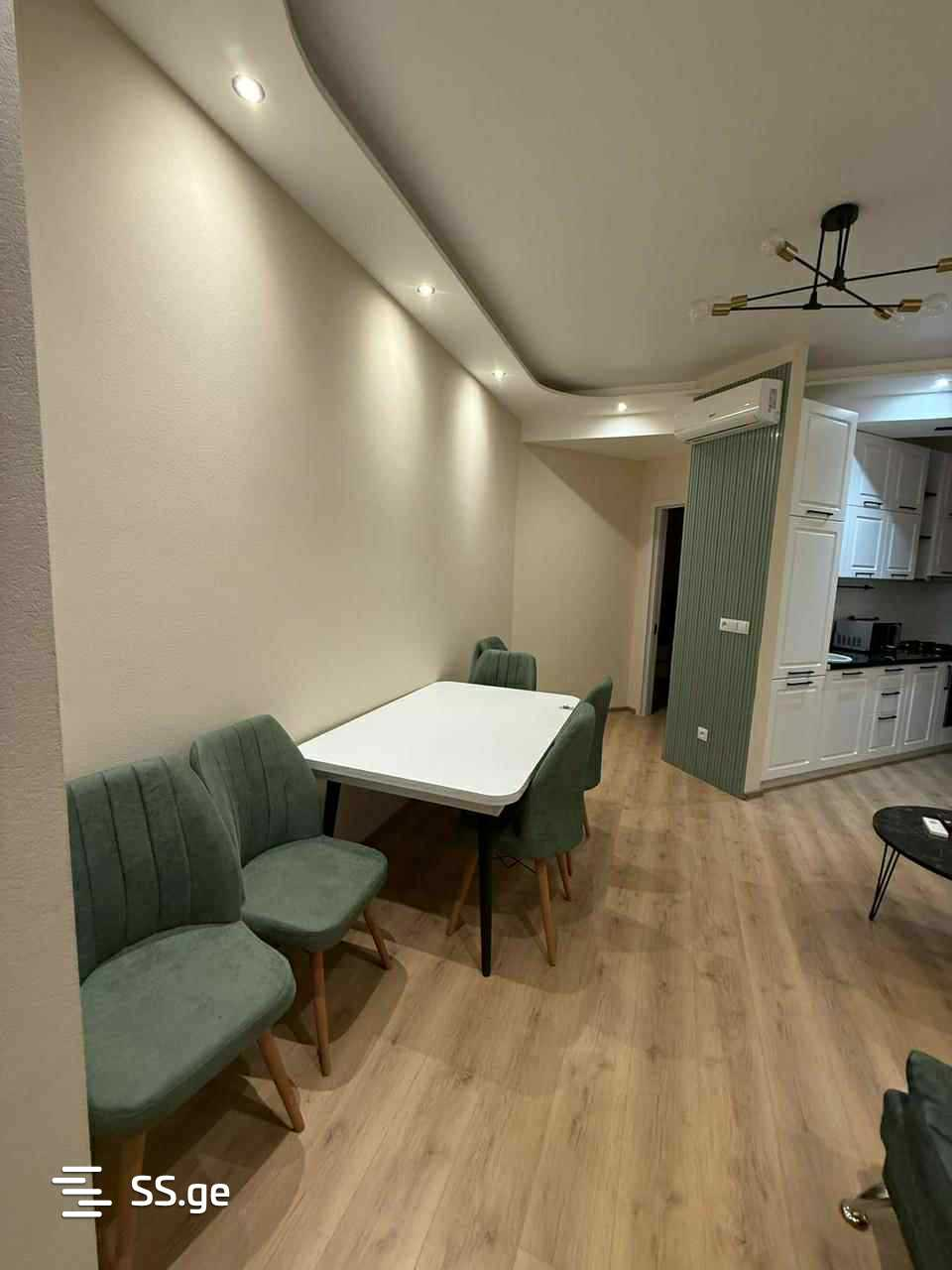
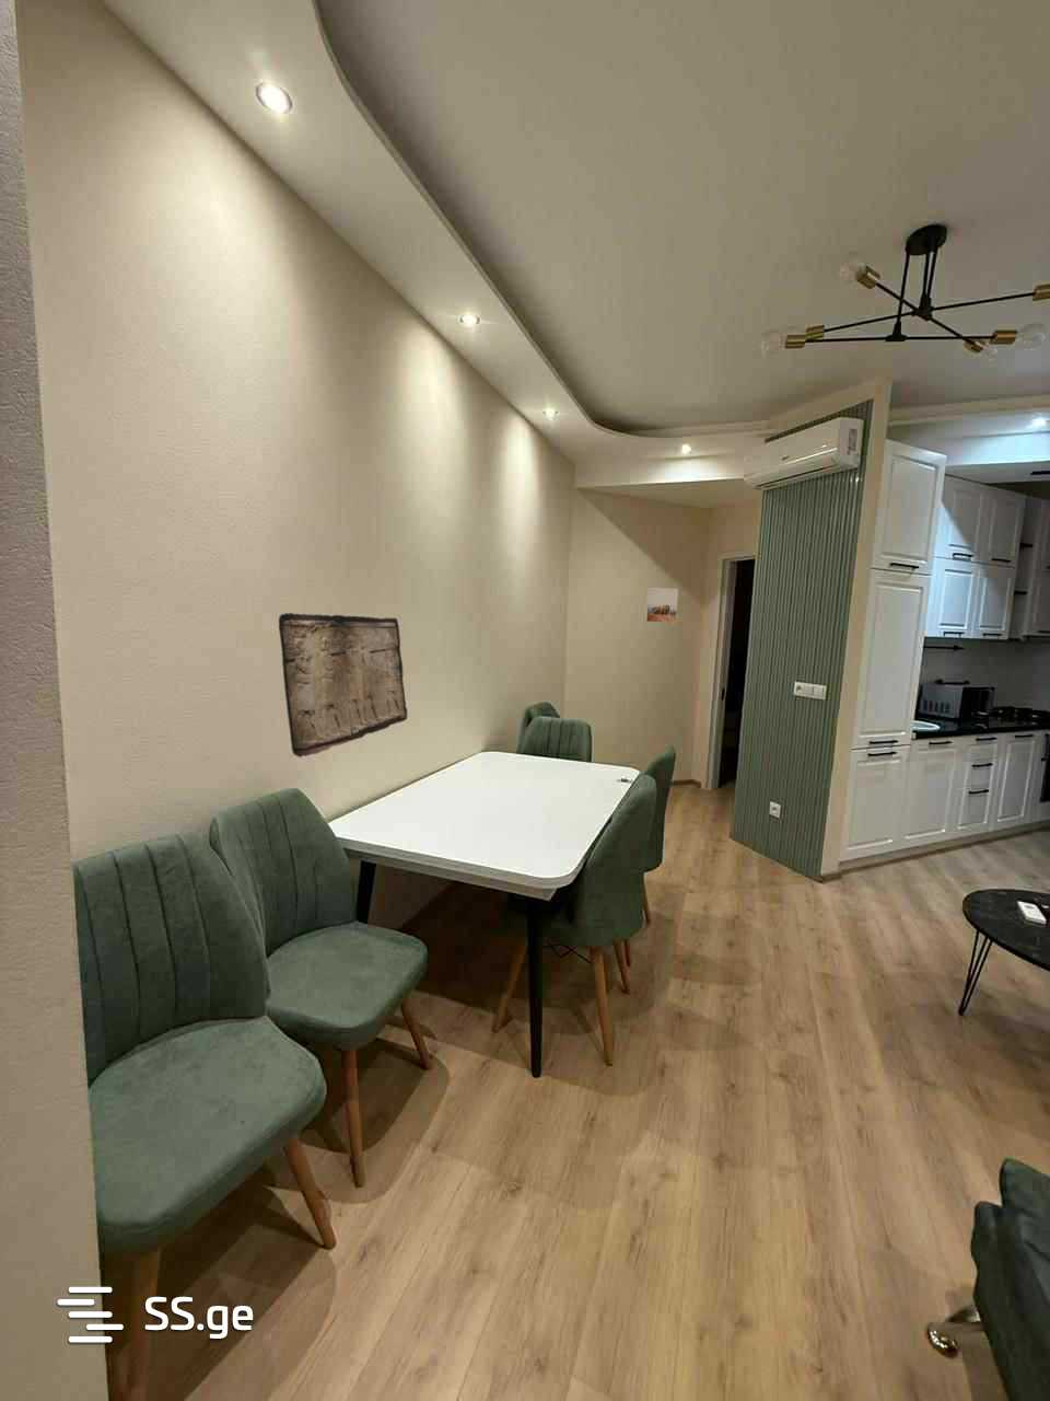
+ stone relief [278,612,408,759]
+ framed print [643,586,679,624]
